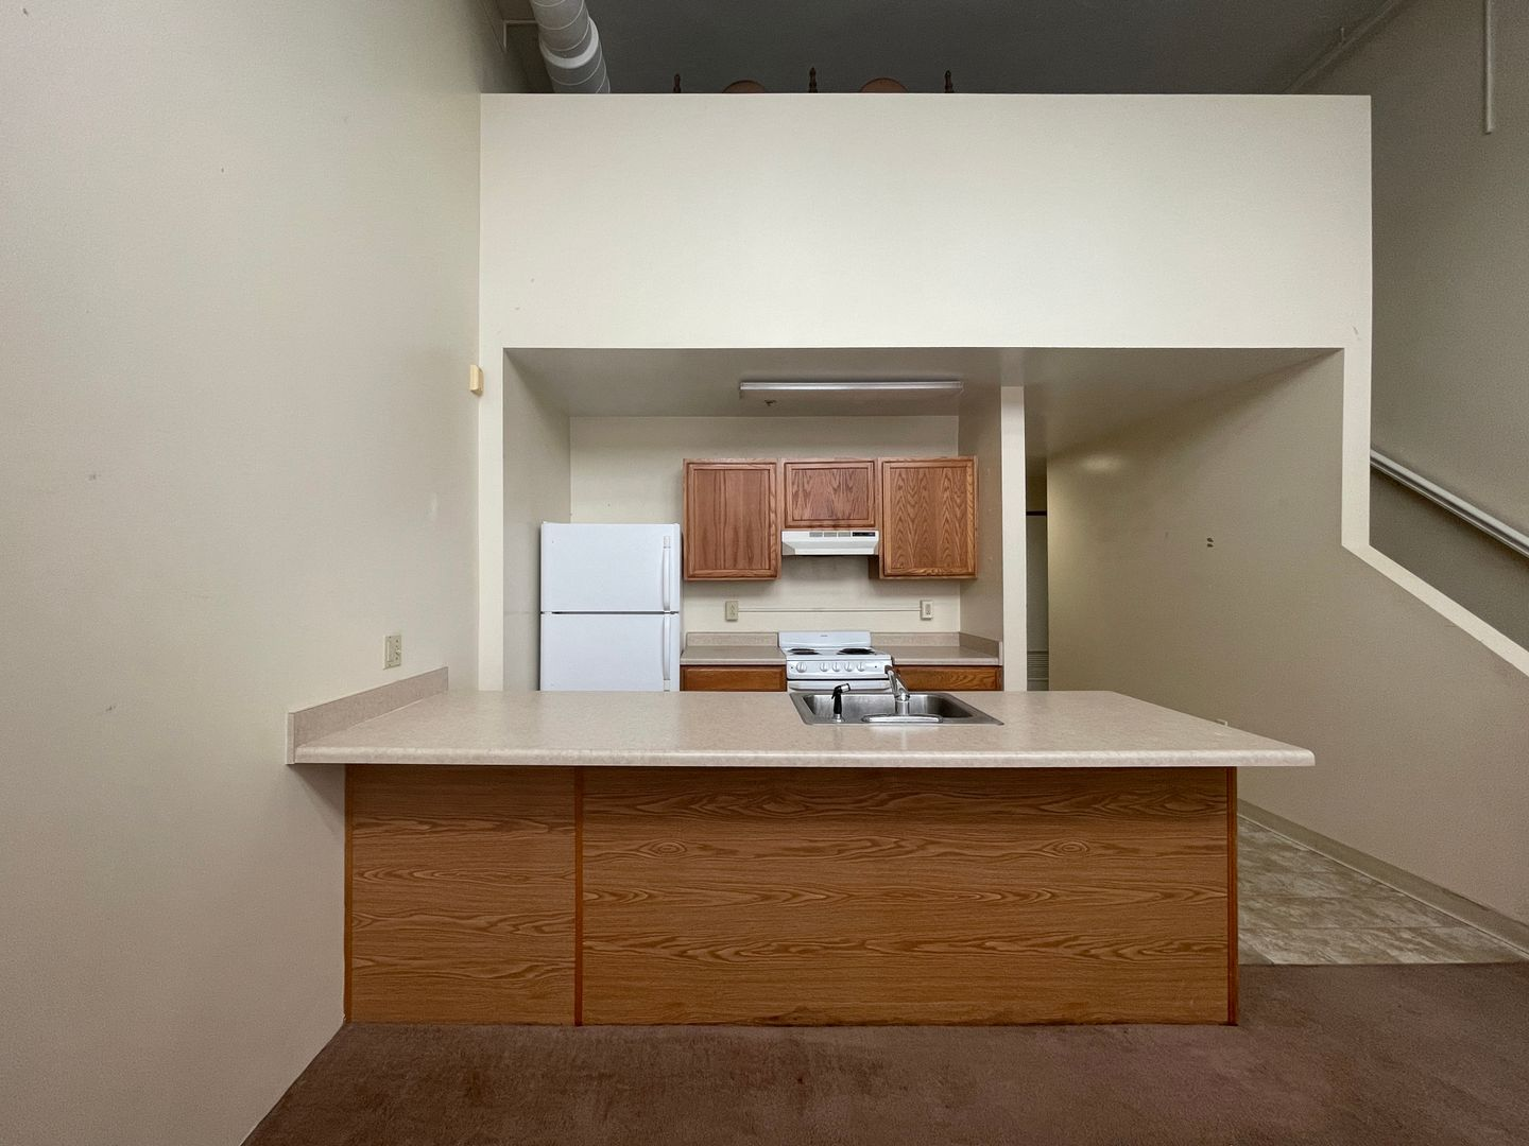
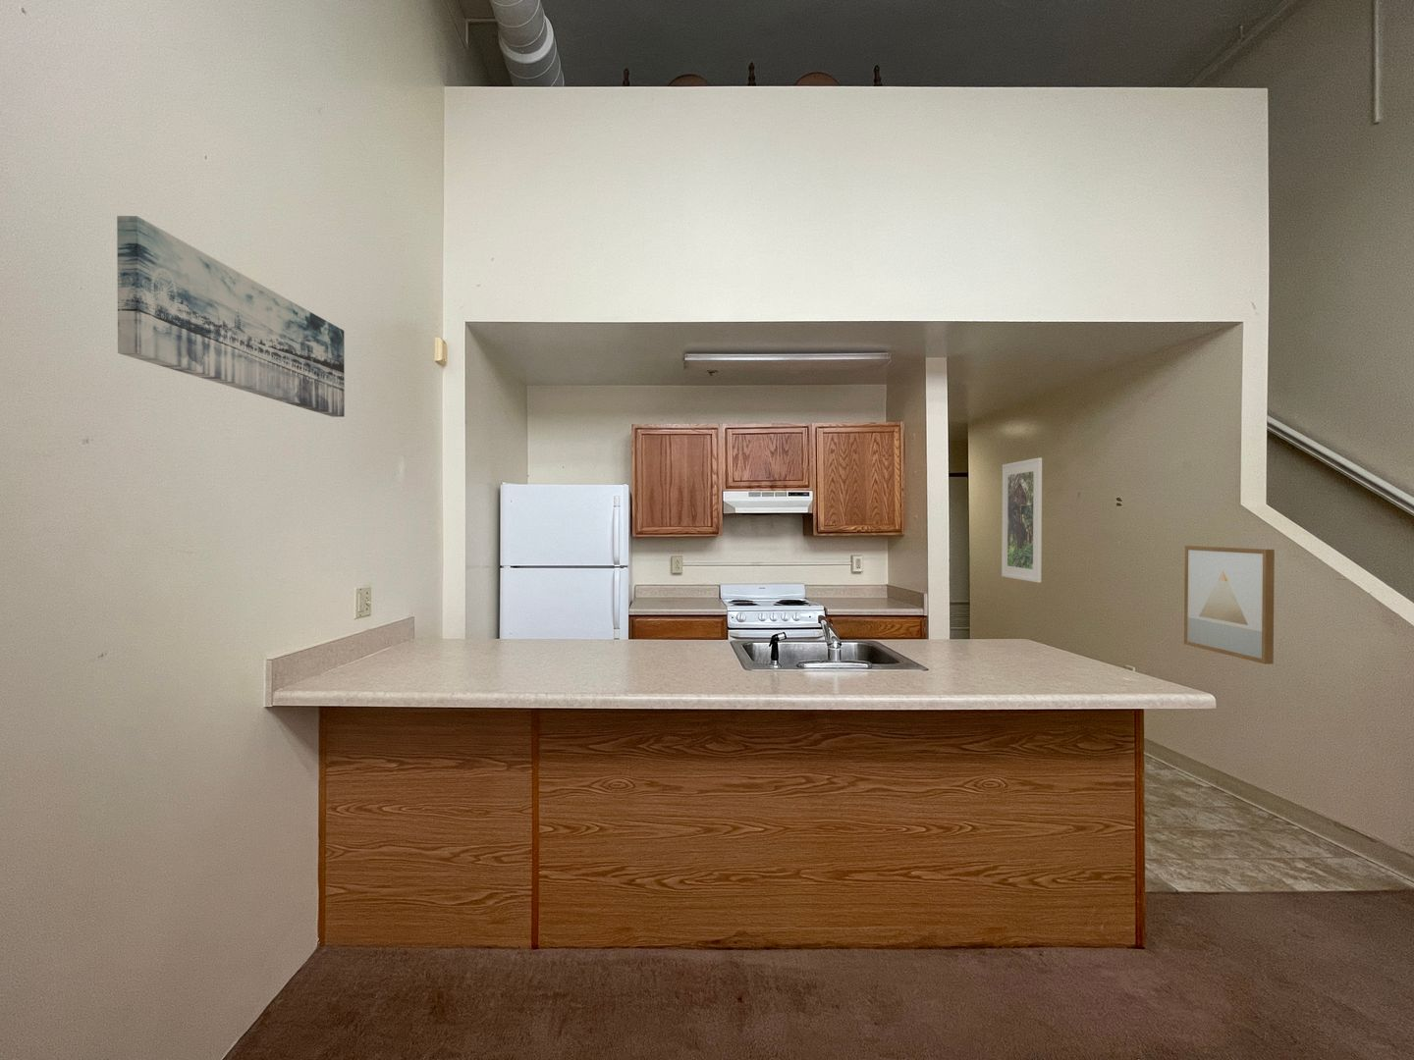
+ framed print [1001,457,1043,583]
+ wall art [1184,544,1276,666]
+ wall art [116,215,345,419]
